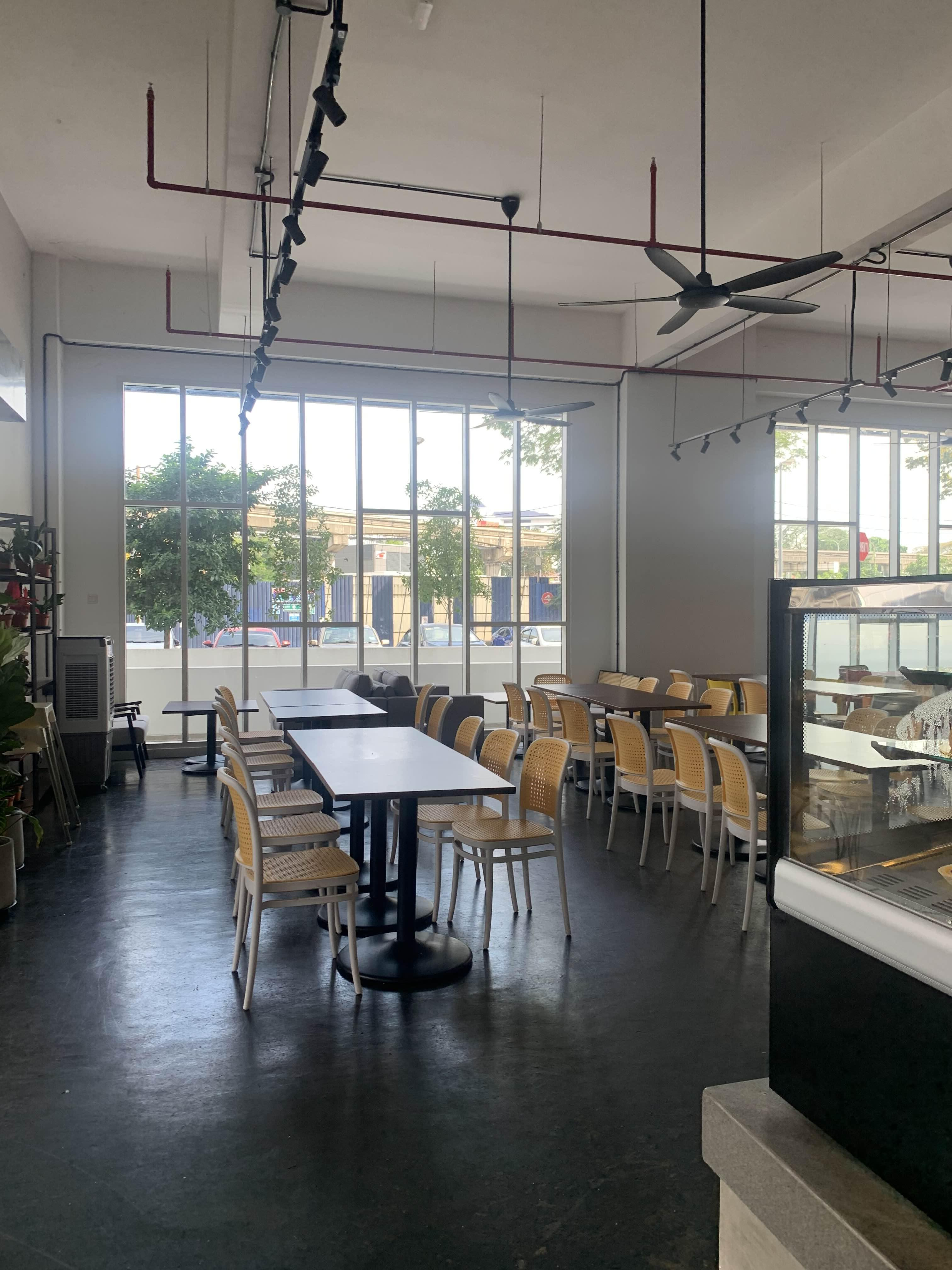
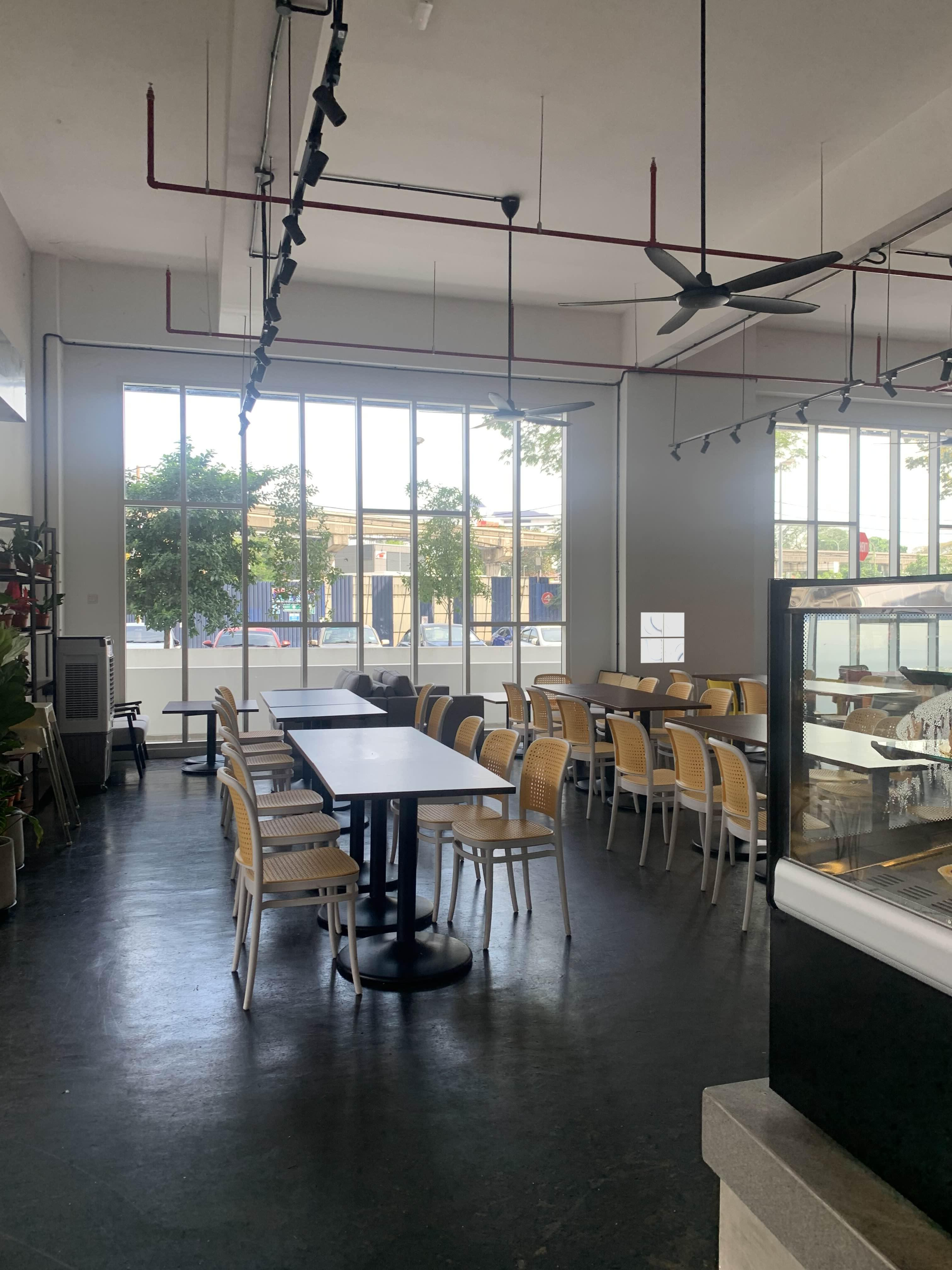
+ wall art [640,612,685,663]
